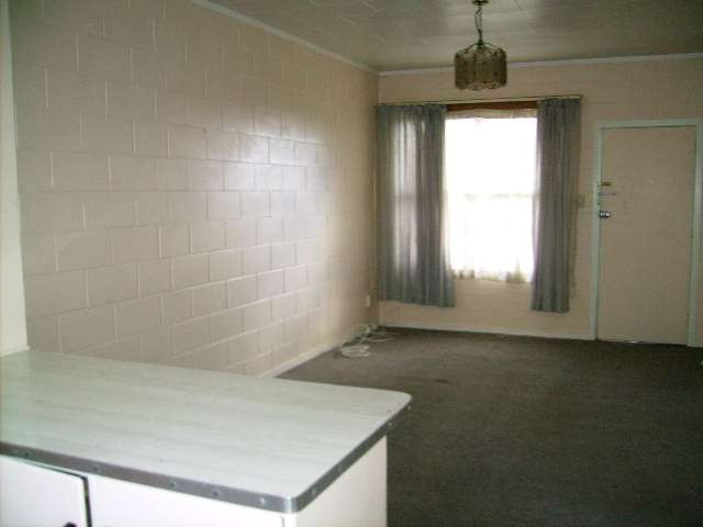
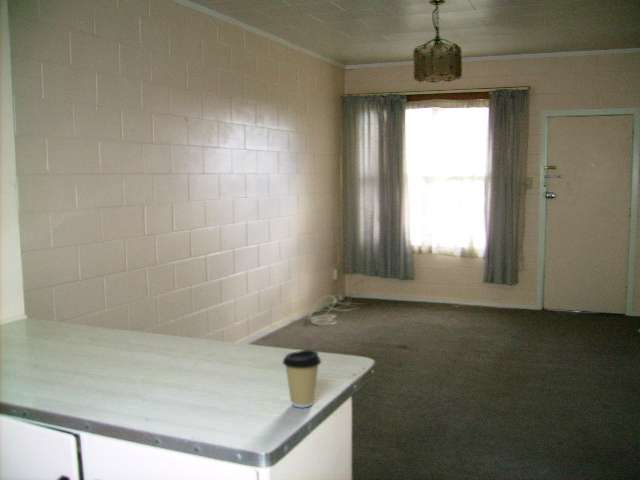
+ coffee cup [282,349,322,409]
